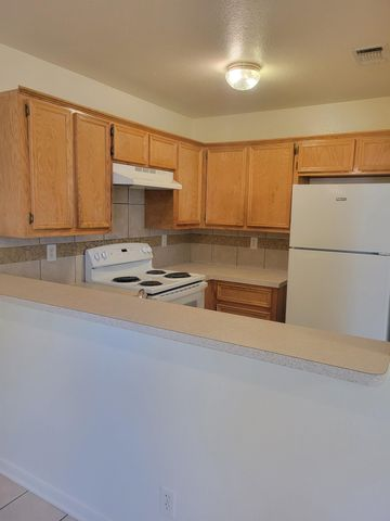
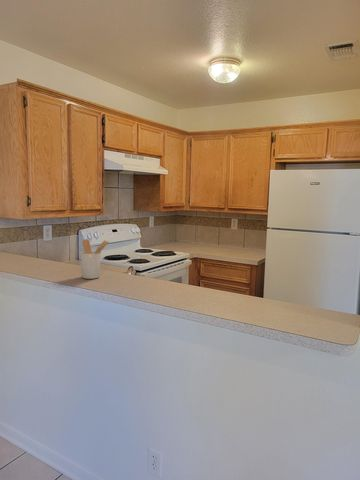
+ utensil holder [79,238,110,280]
